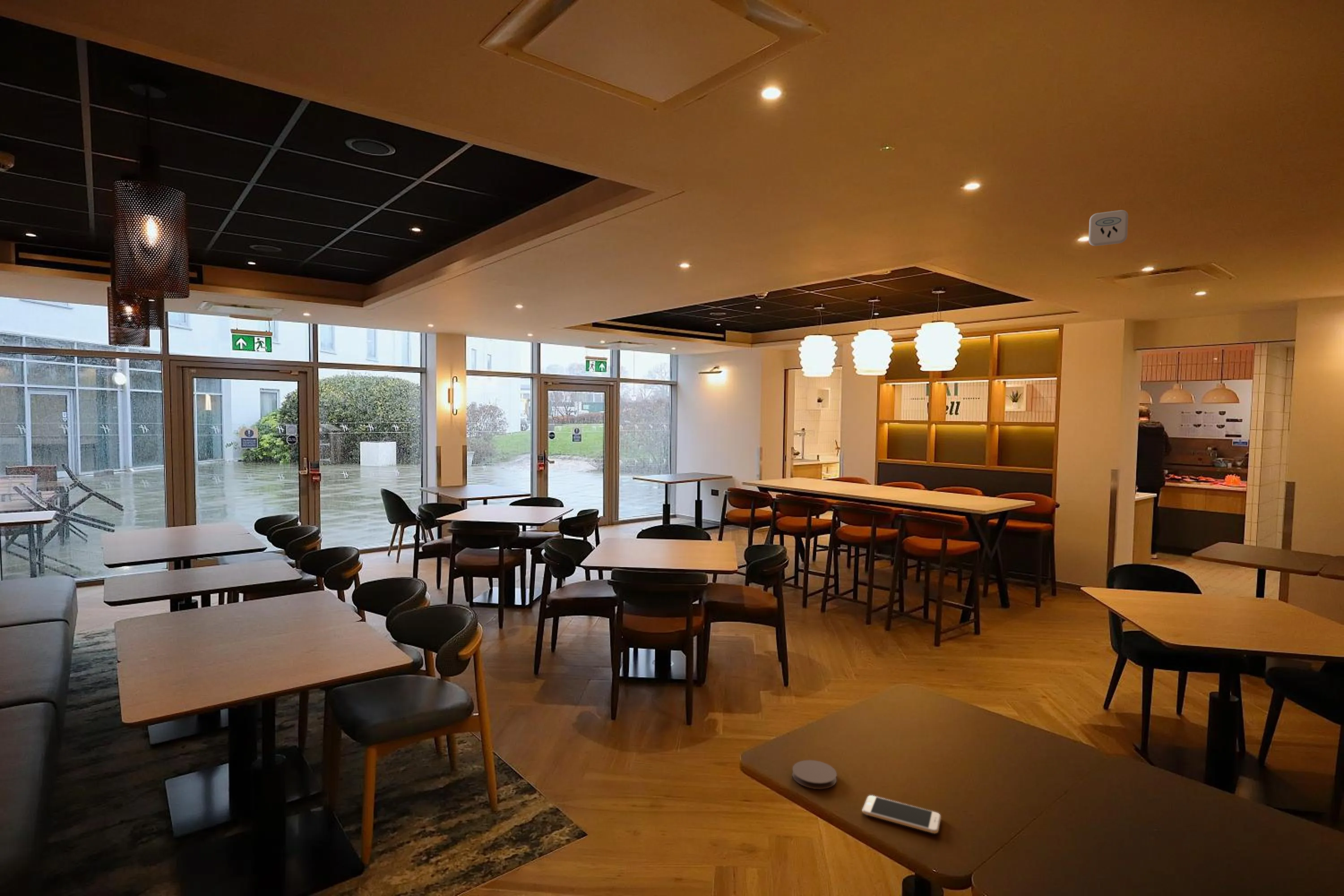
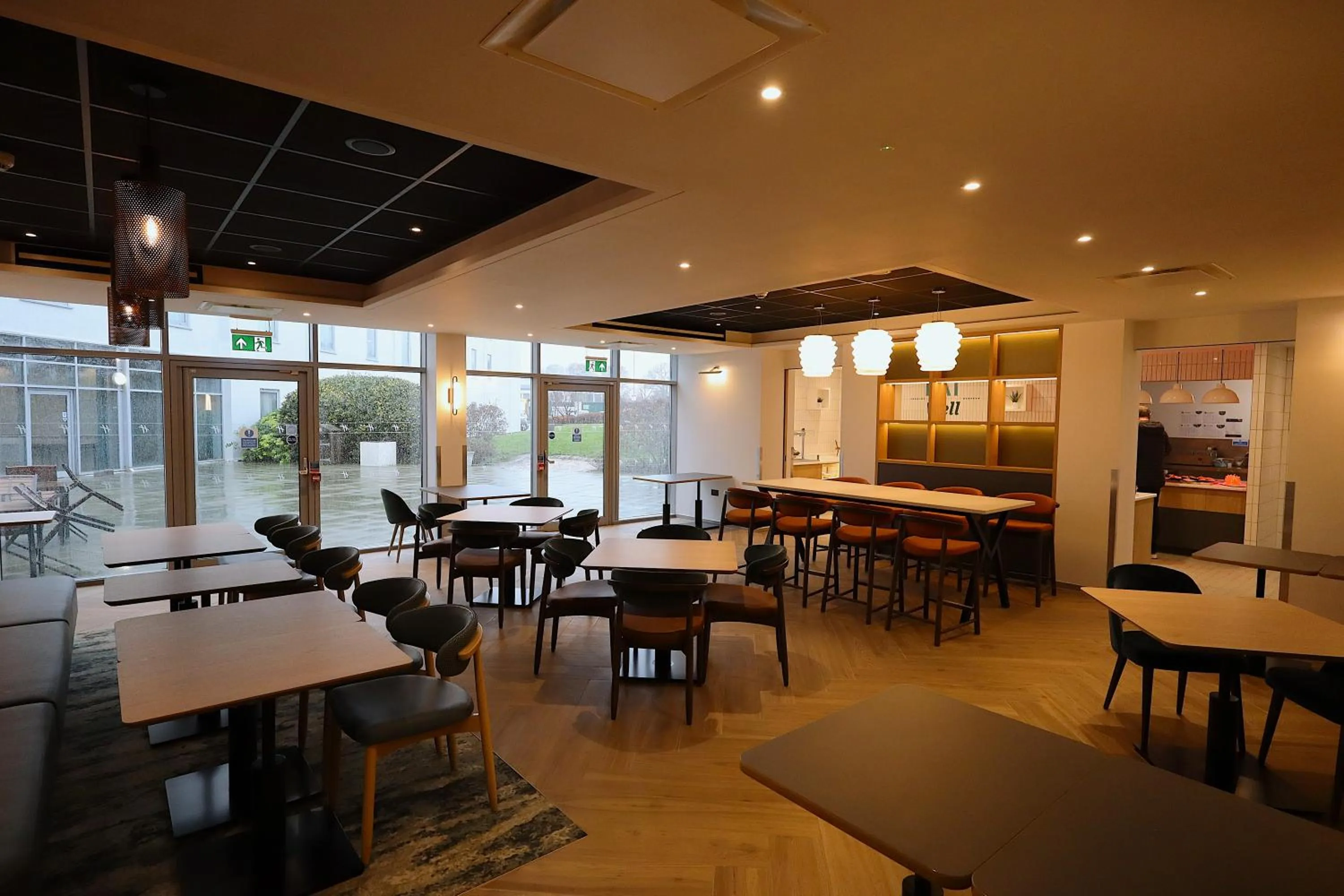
- smartphone [862,795,942,834]
- smoke detector [1088,210,1129,246]
- coaster [792,760,837,789]
